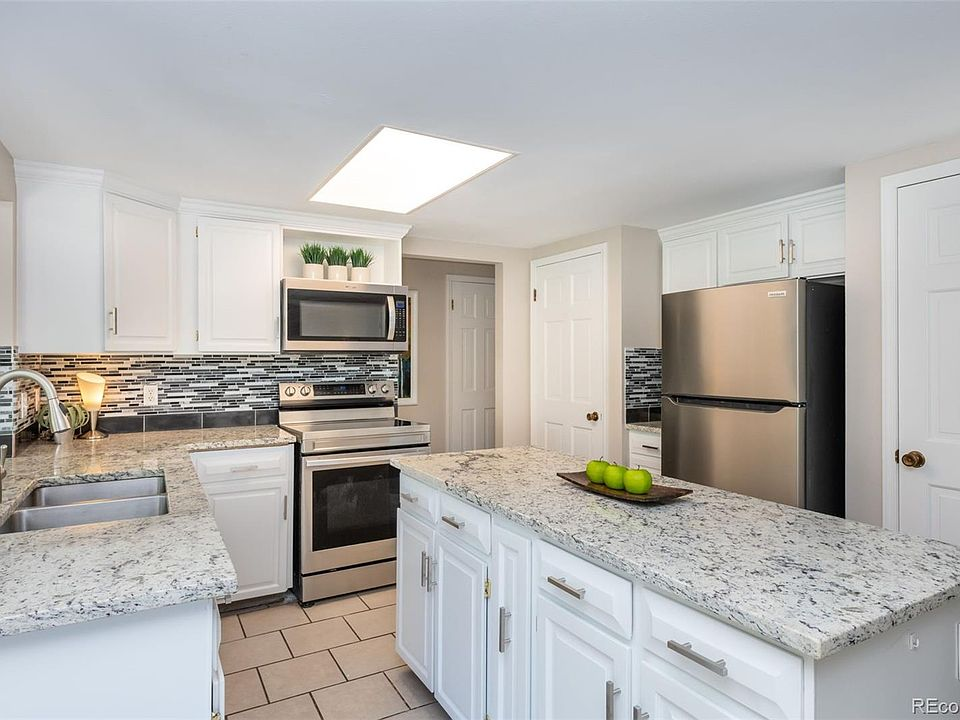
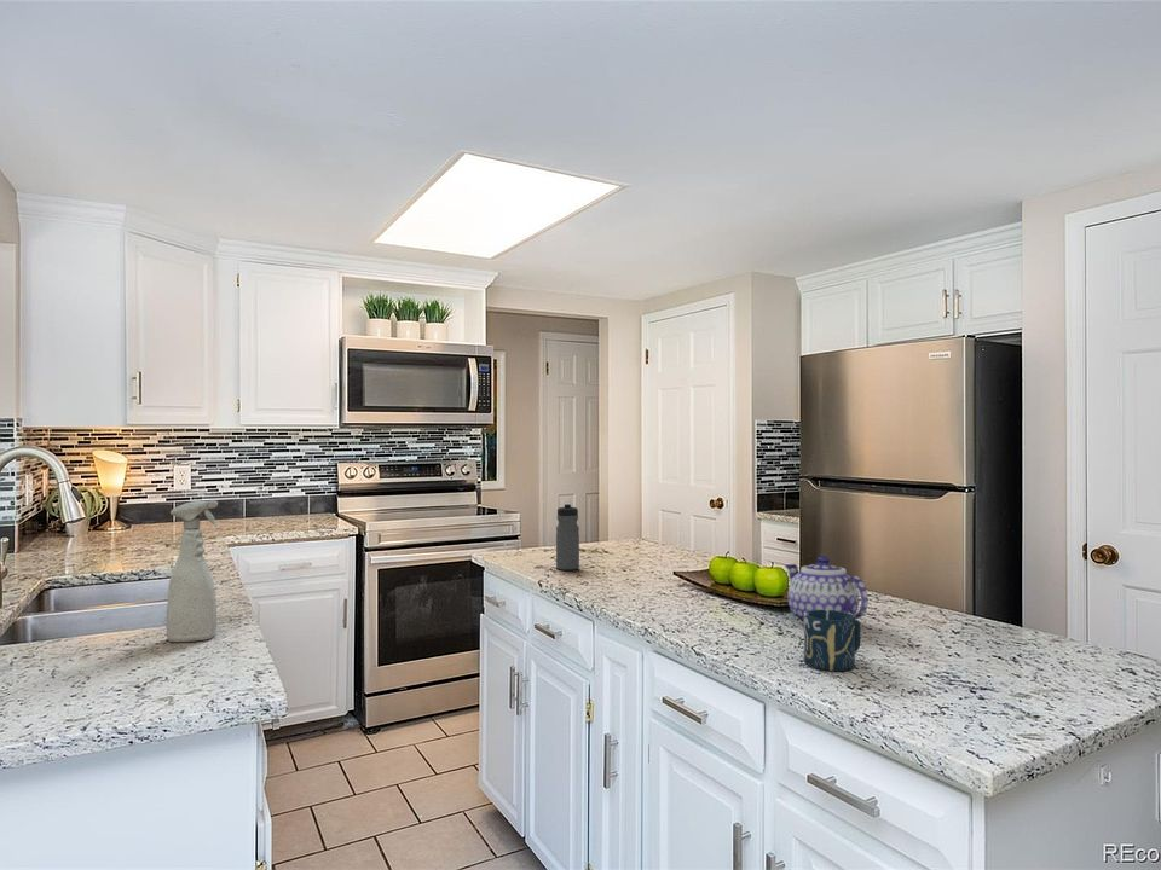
+ teapot [784,555,870,626]
+ spray bottle [166,500,219,643]
+ water bottle [555,501,580,572]
+ cup [803,609,861,672]
